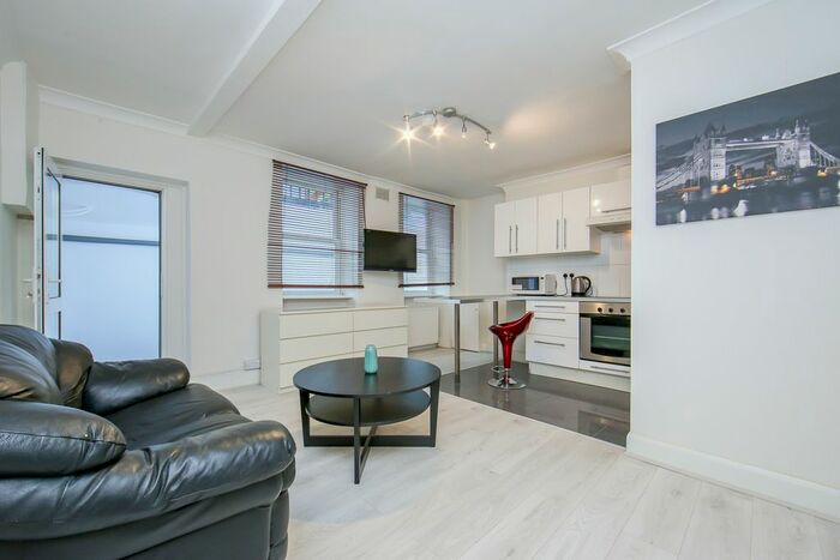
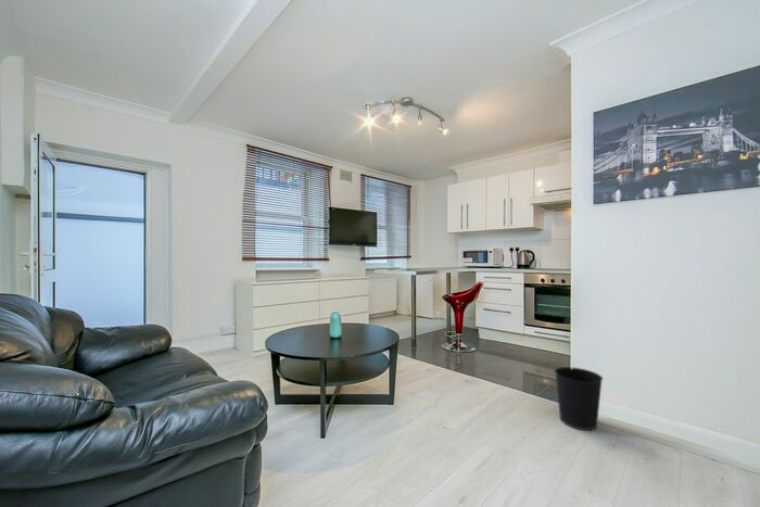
+ wastebasket [554,366,604,431]
